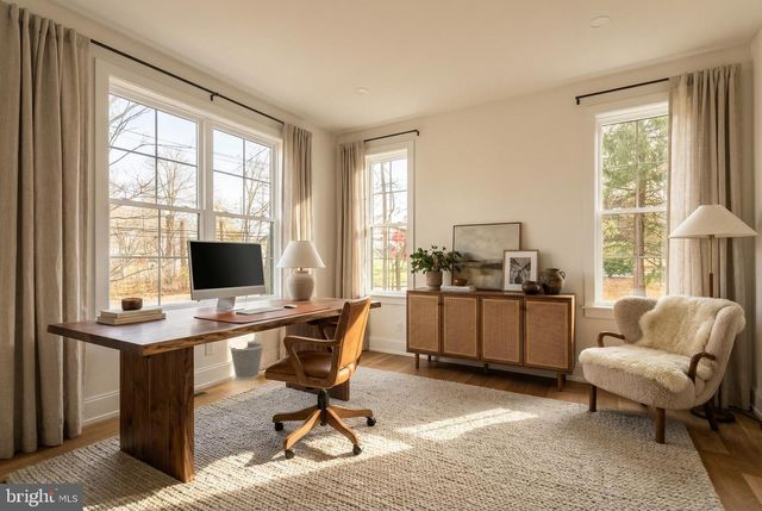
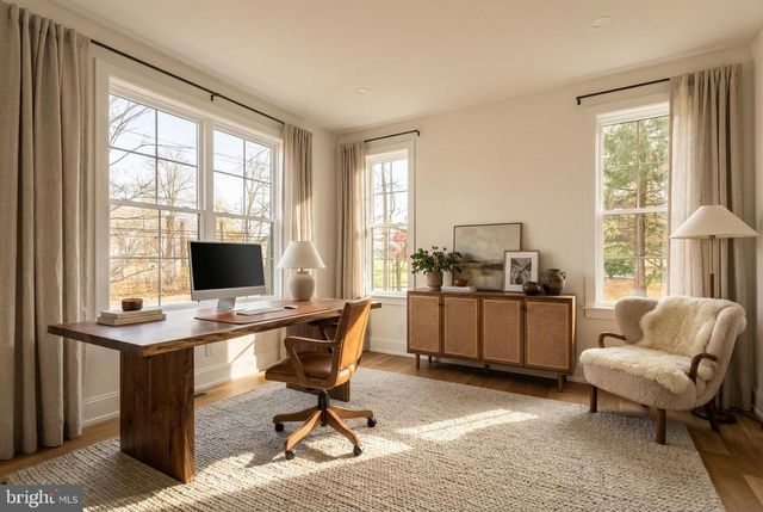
- wastebasket [229,341,266,381]
